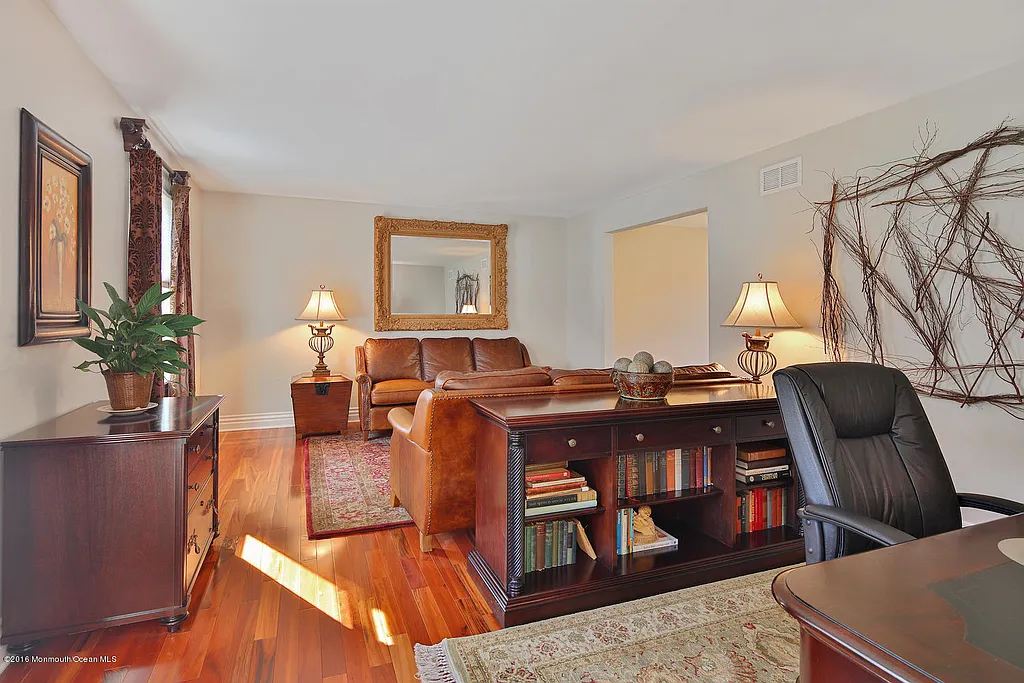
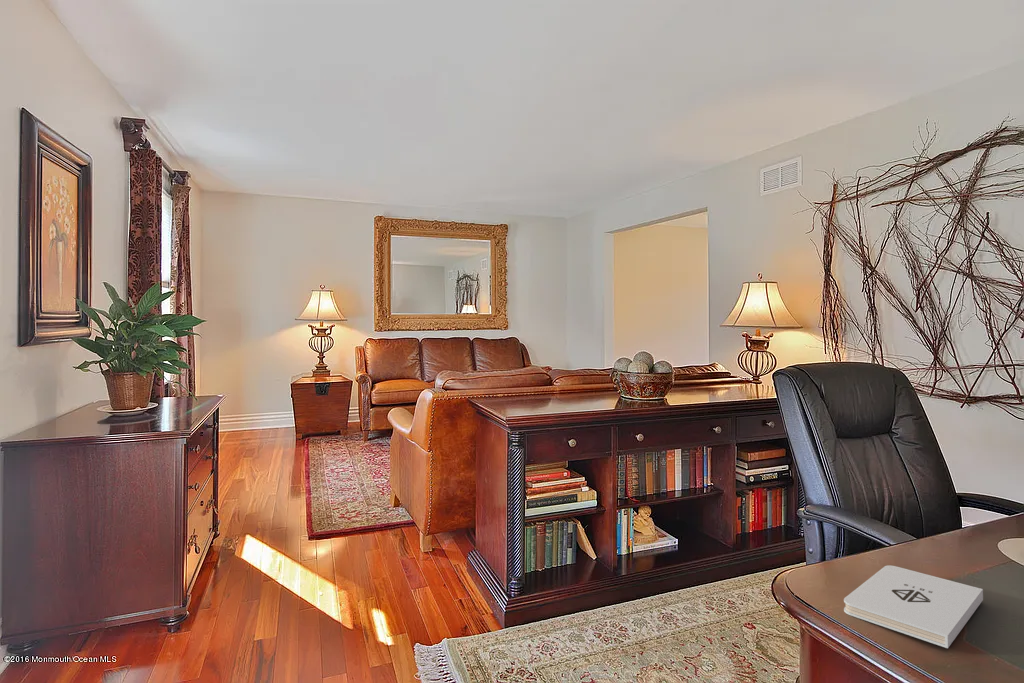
+ notepad [843,564,984,649]
